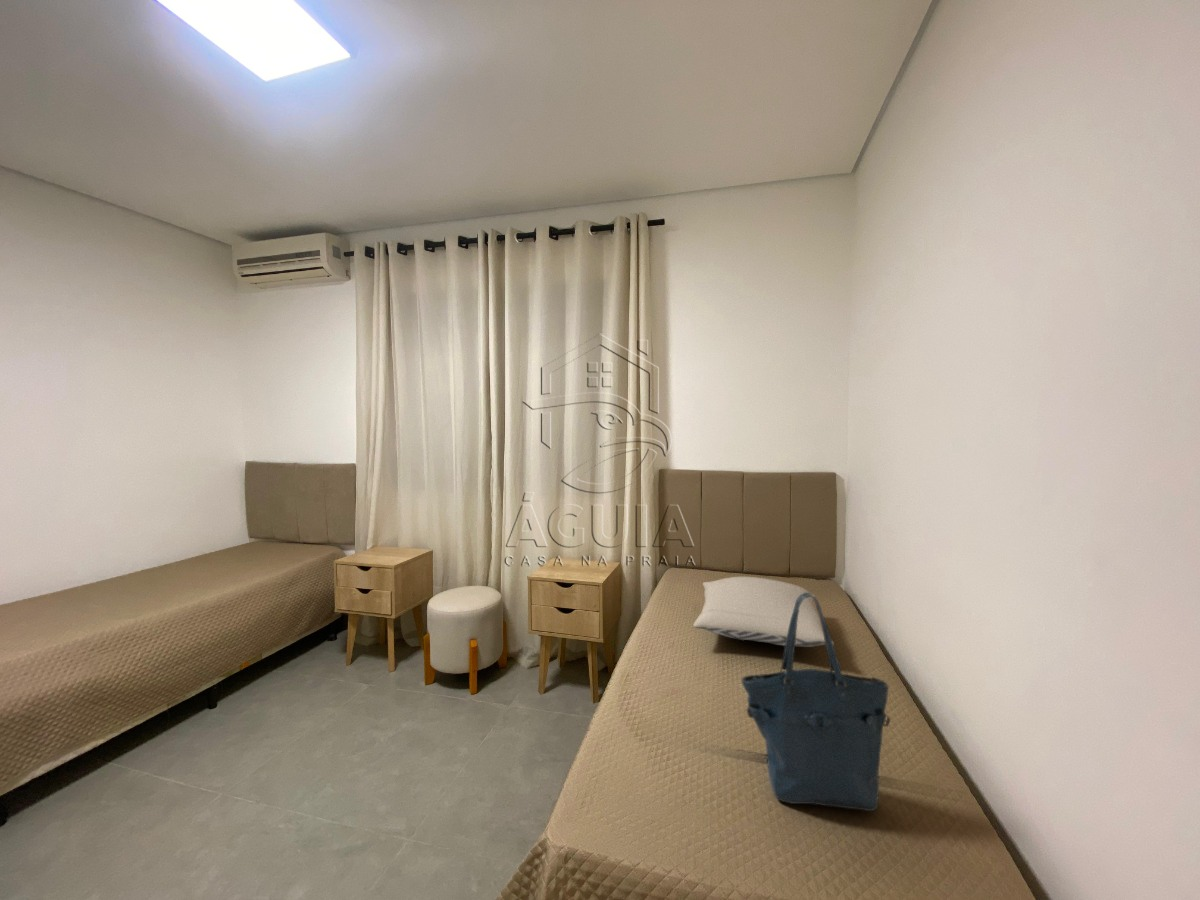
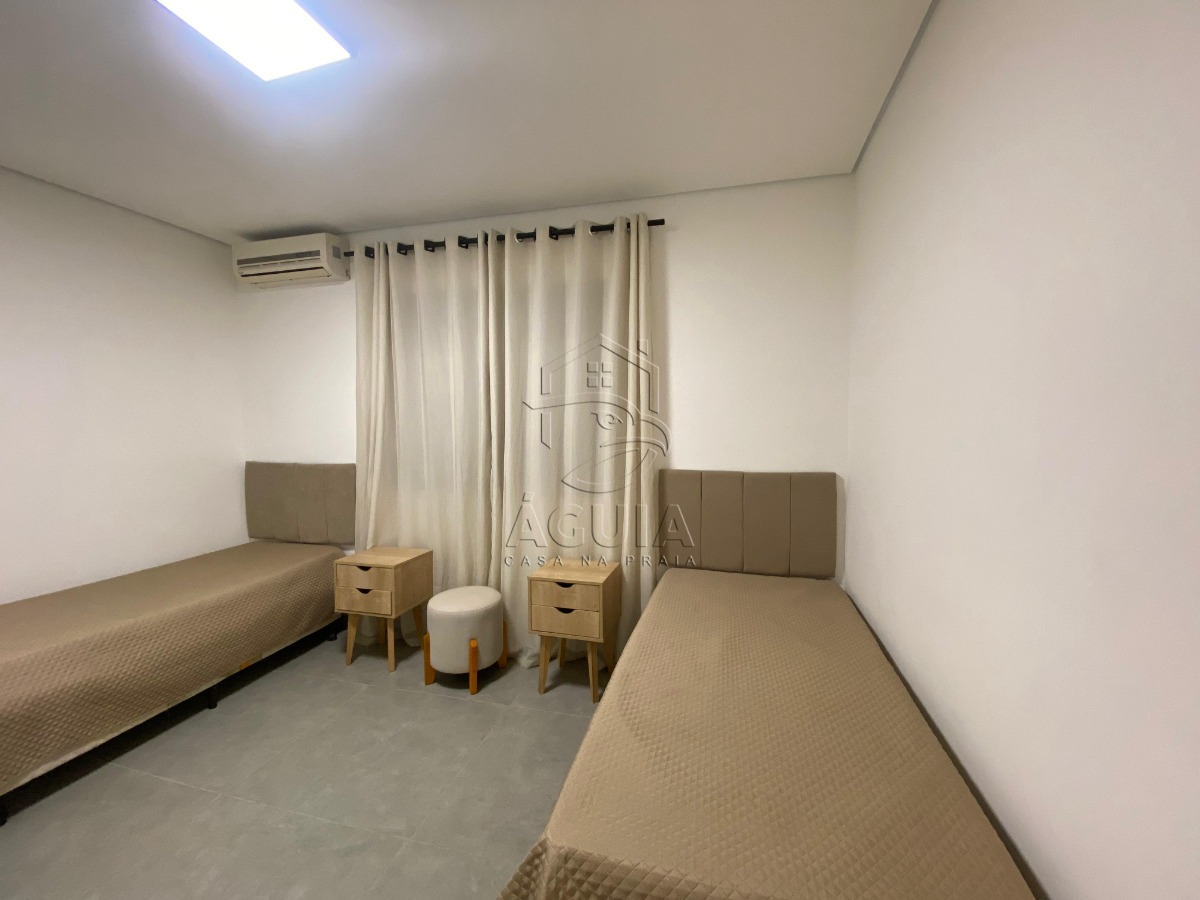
- tote bag [740,592,891,812]
- pillow [692,576,835,648]
